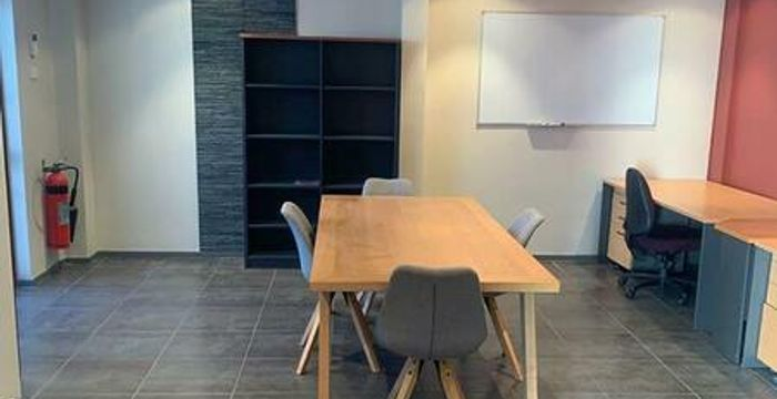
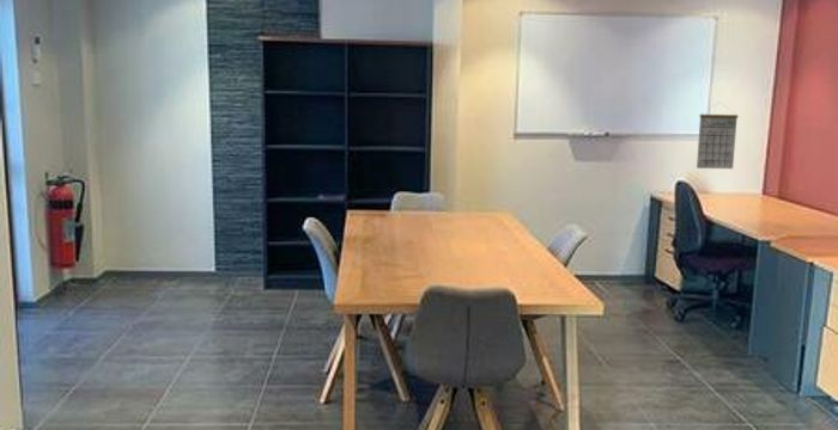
+ calendar [696,102,739,170]
